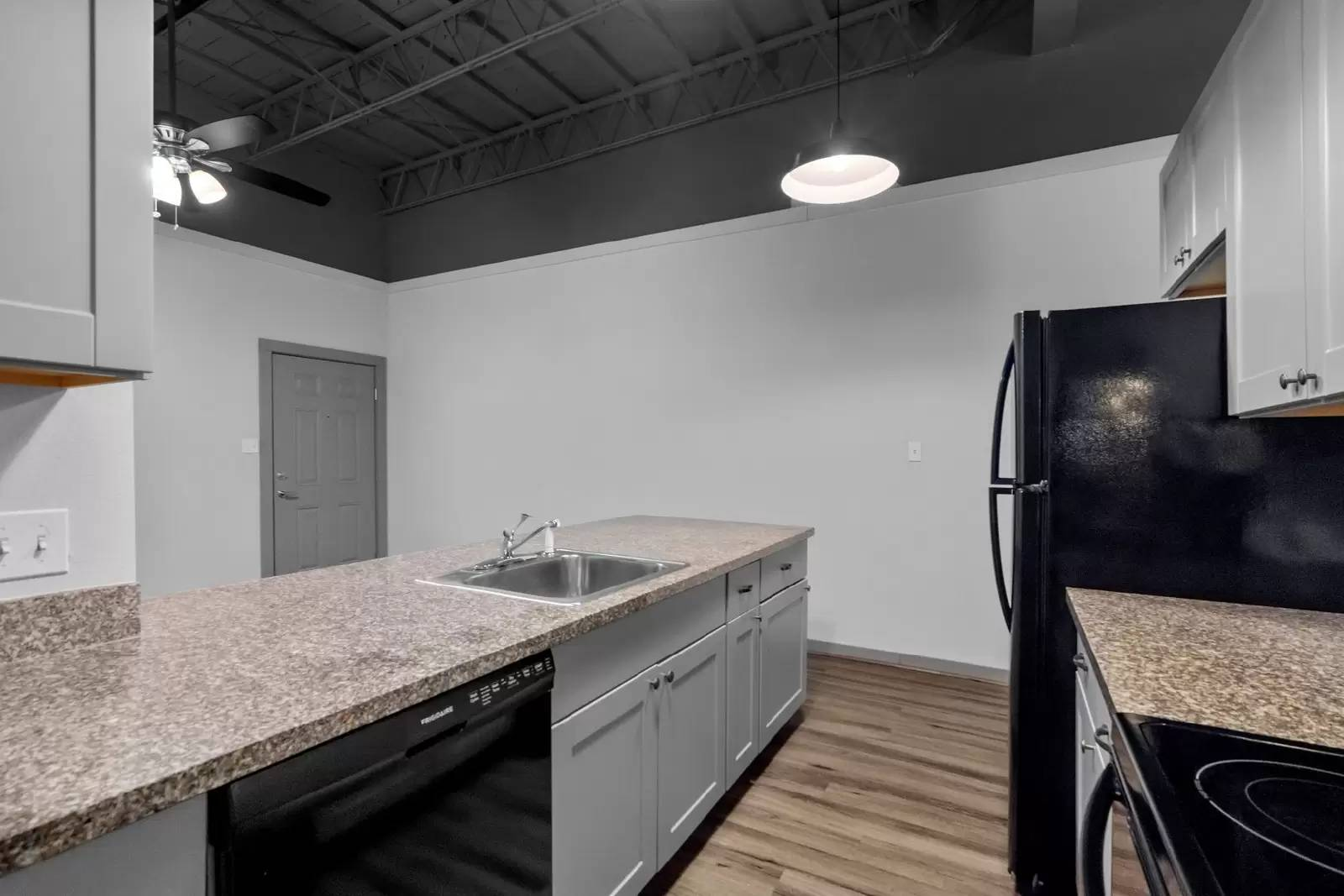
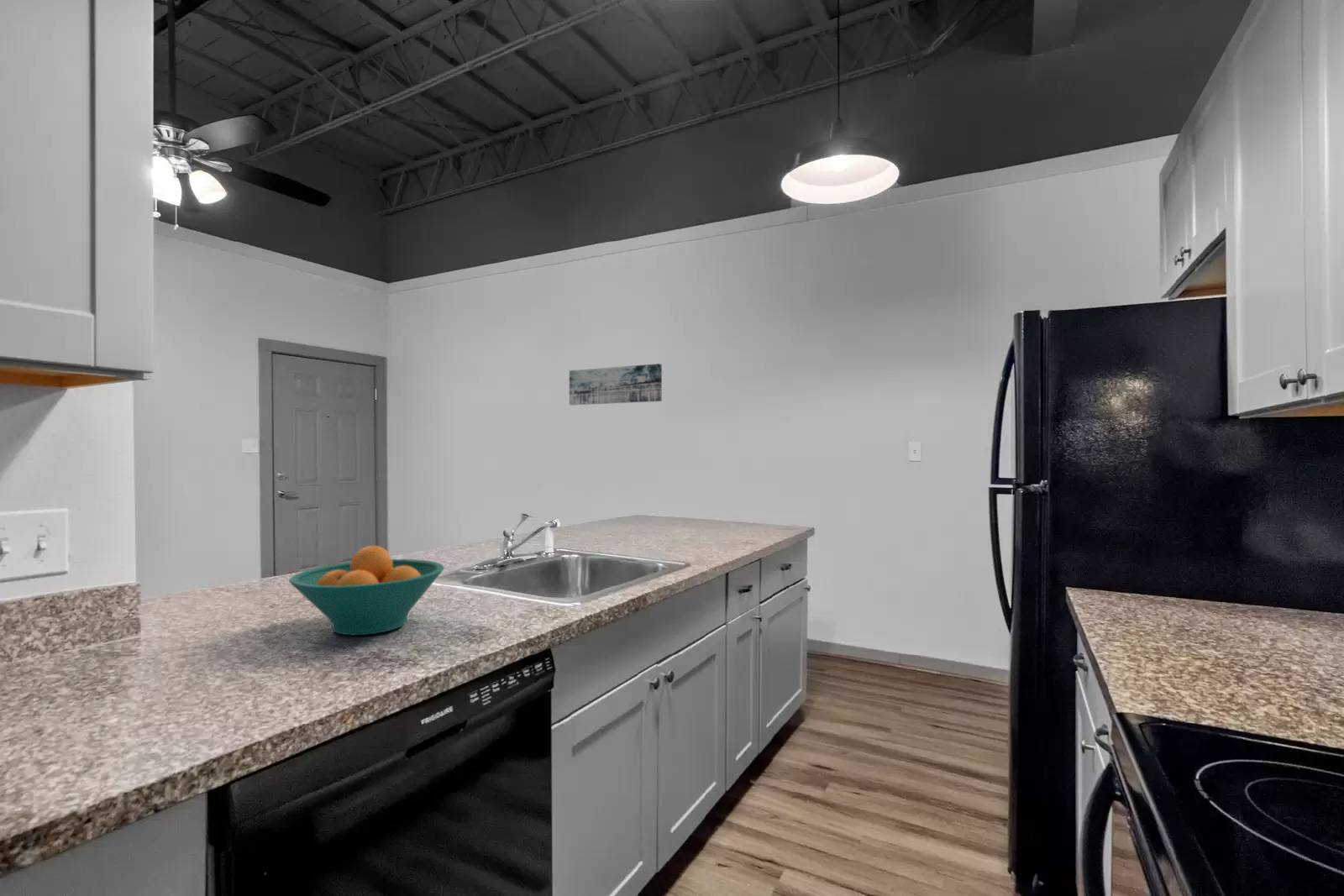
+ fruit bowl [288,545,445,636]
+ wall art [569,363,663,406]
